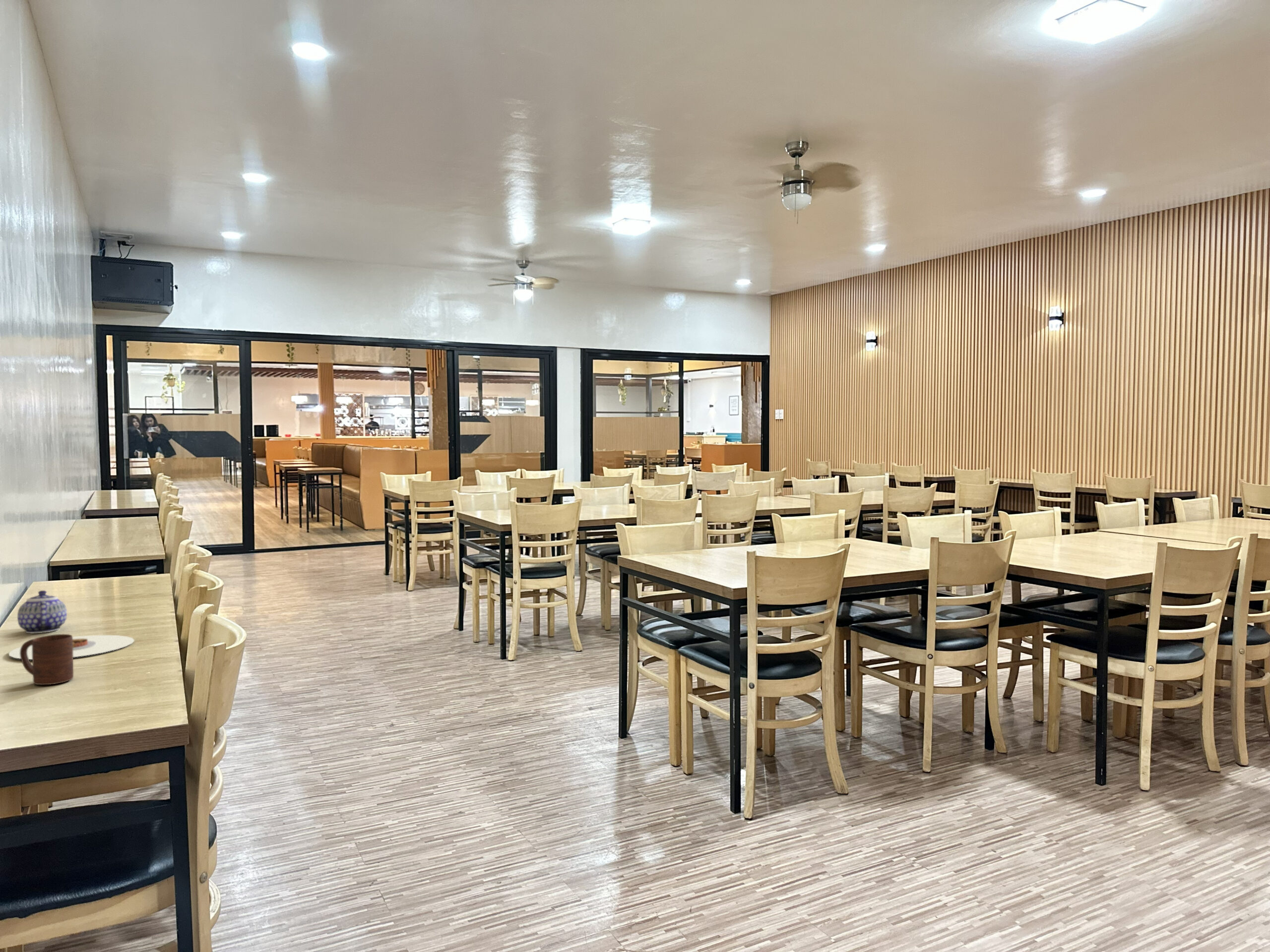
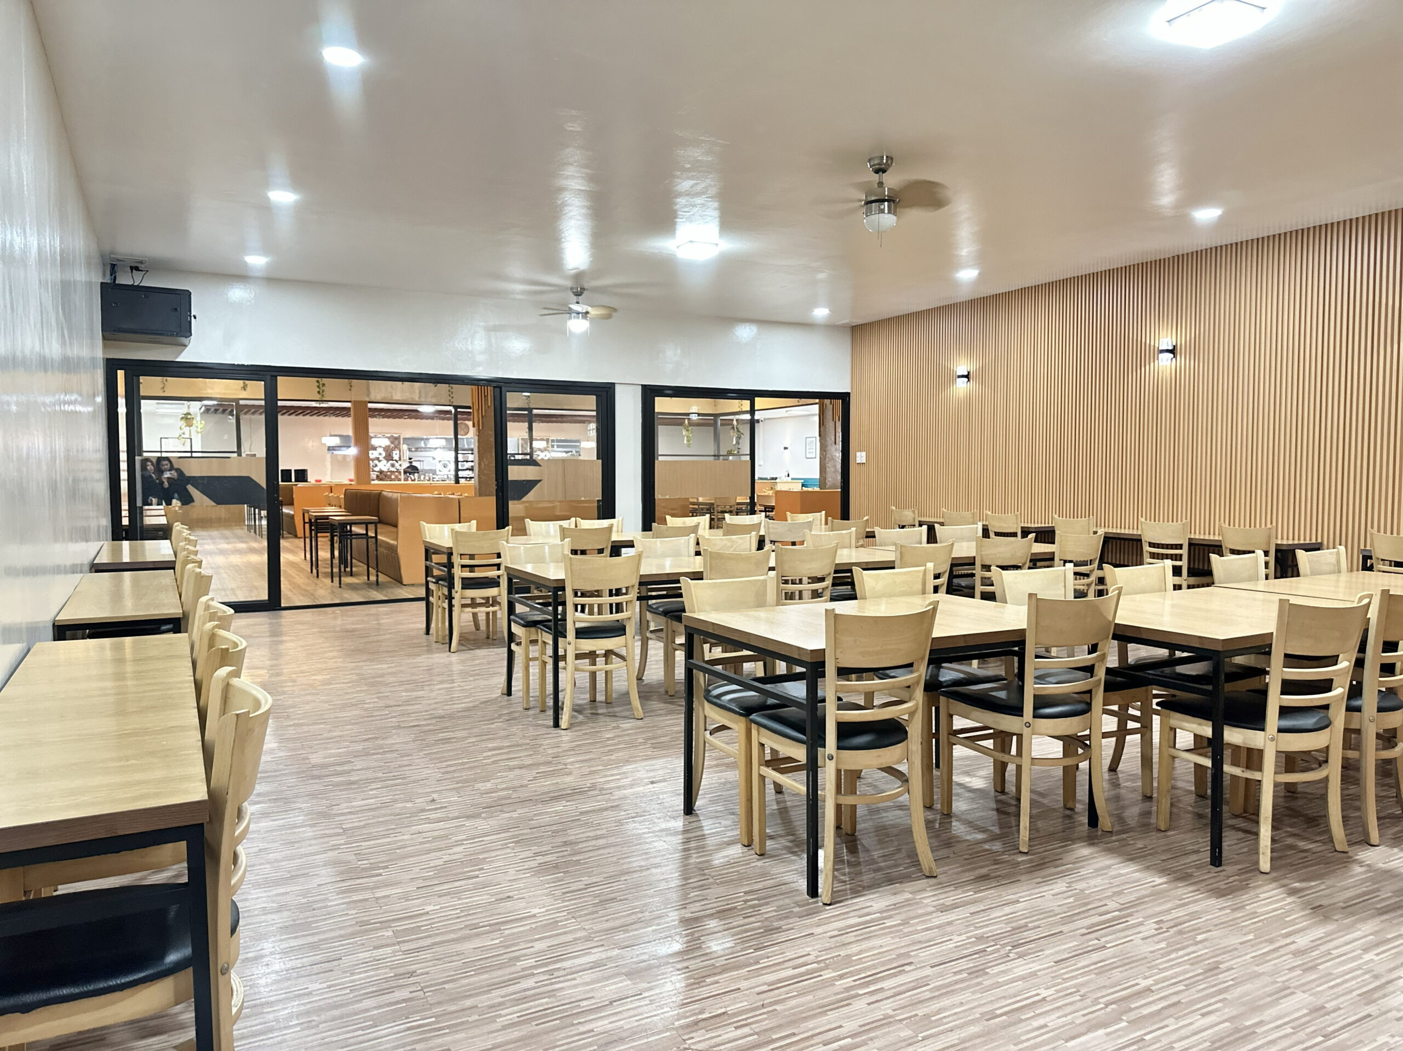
- plate [8,635,135,660]
- cup [20,634,74,686]
- teapot [17,590,67,634]
